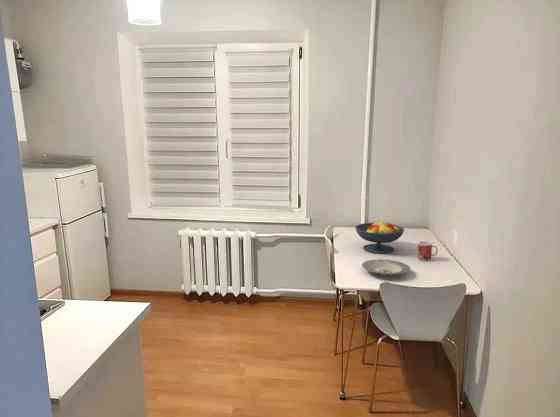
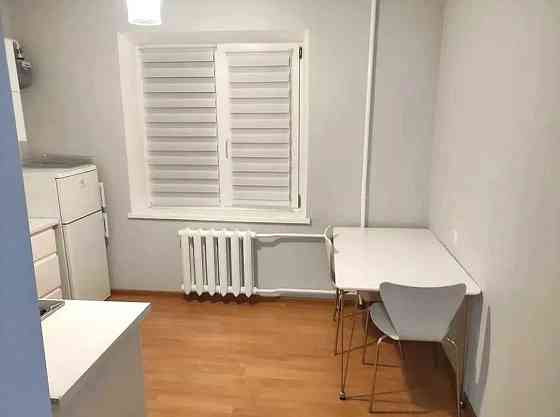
- mug [417,240,439,262]
- plate [361,258,411,277]
- fruit bowl [354,220,405,254]
